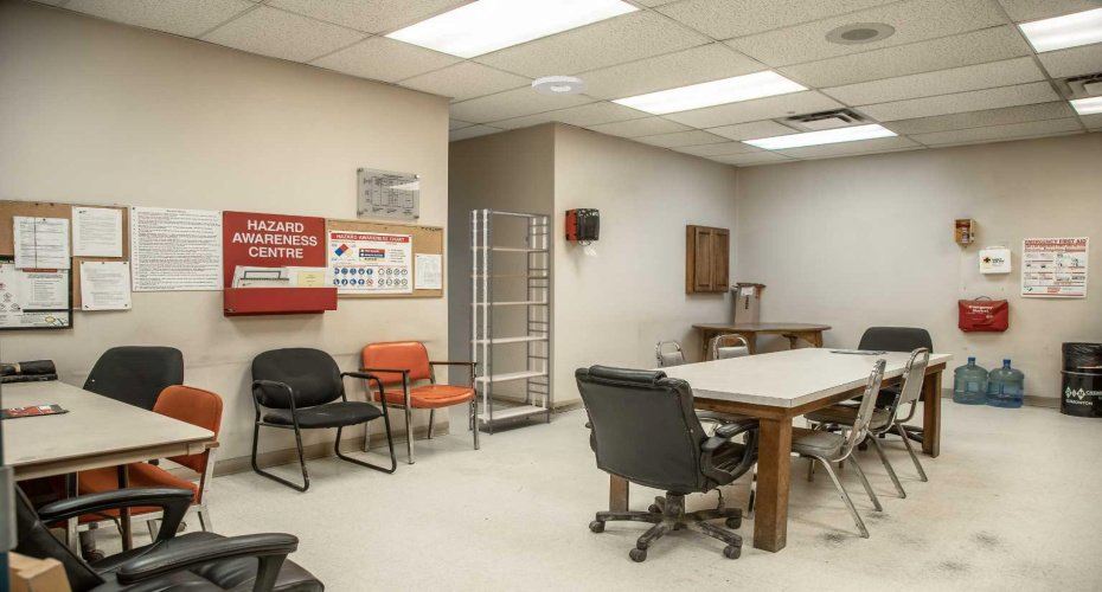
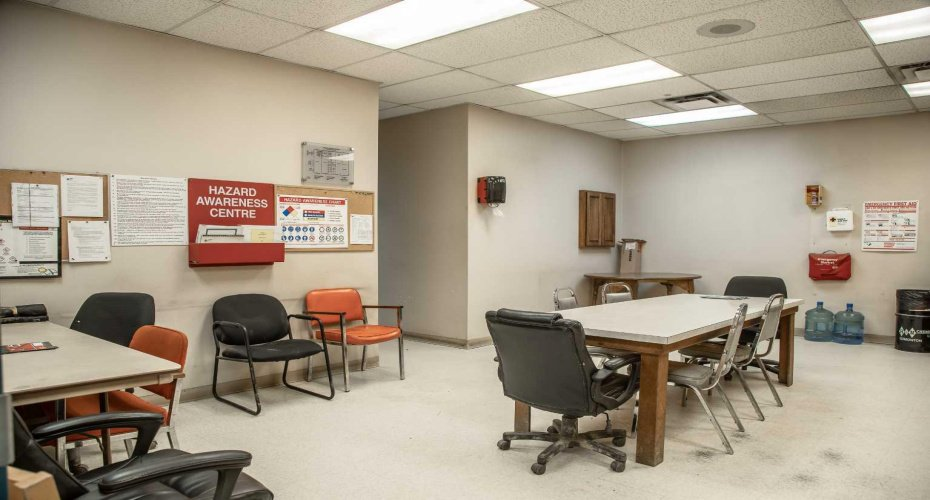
- shelving unit [468,208,551,437]
- ceiling light fixture [531,76,589,97]
